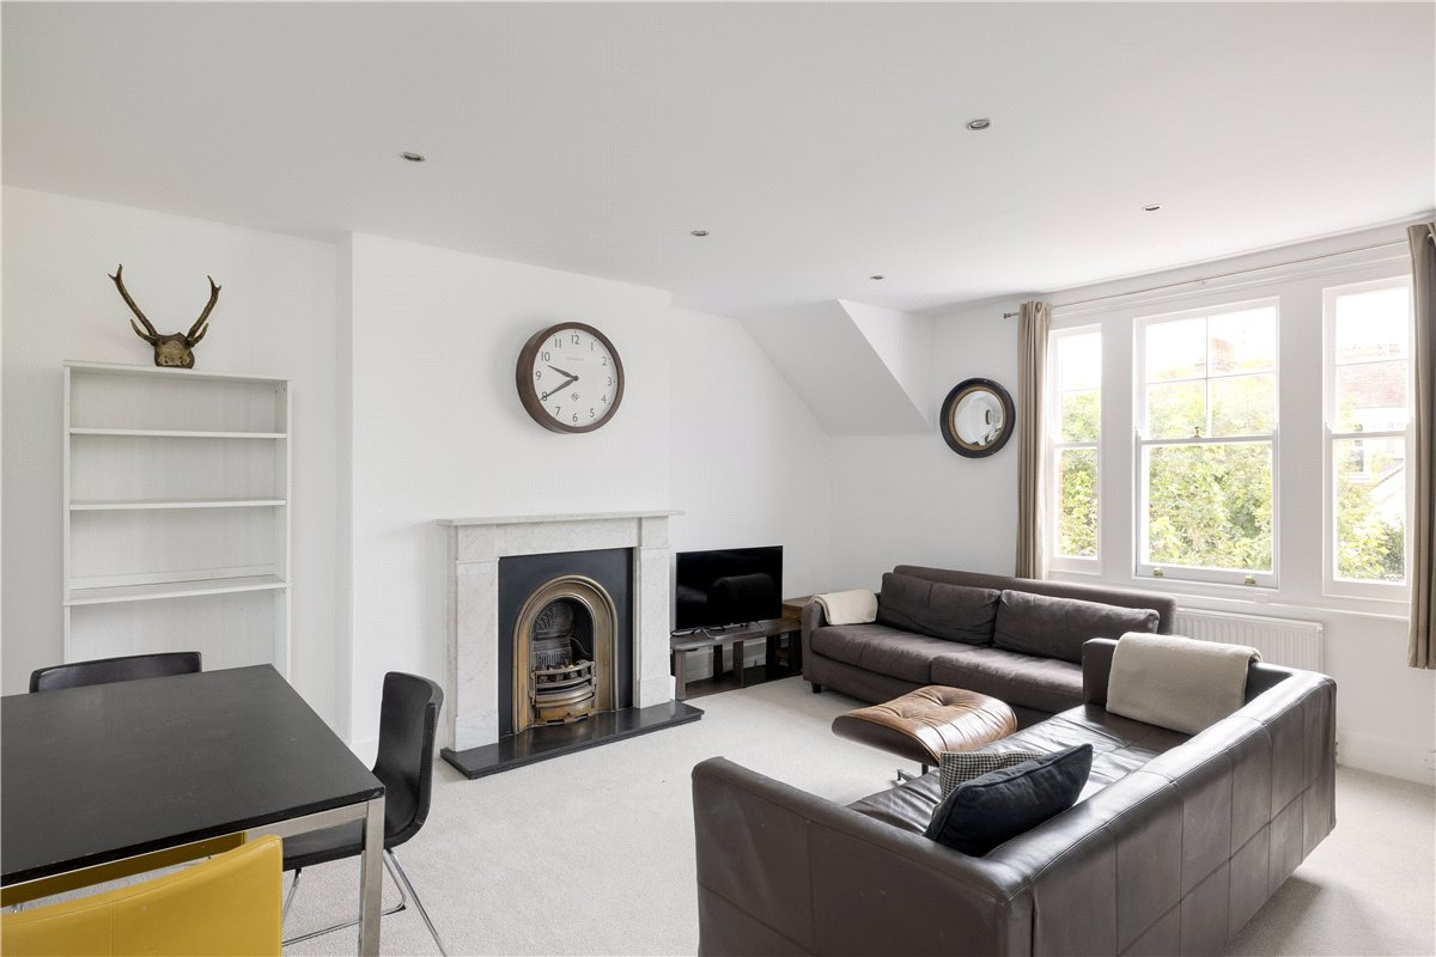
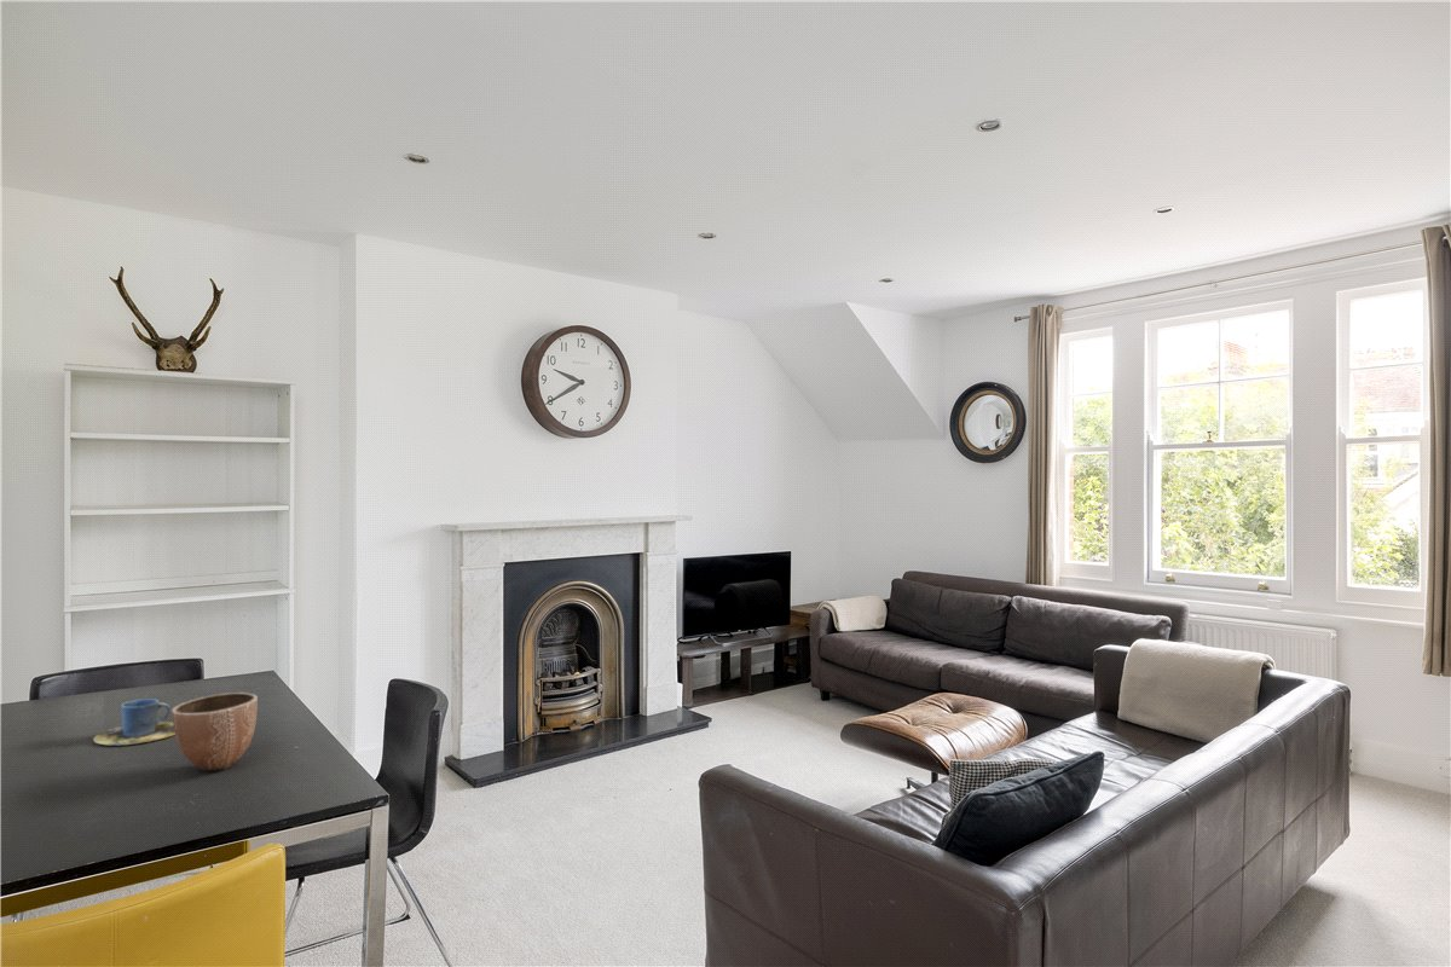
+ cup [92,697,175,746]
+ decorative bowl [170,691,259,772]
